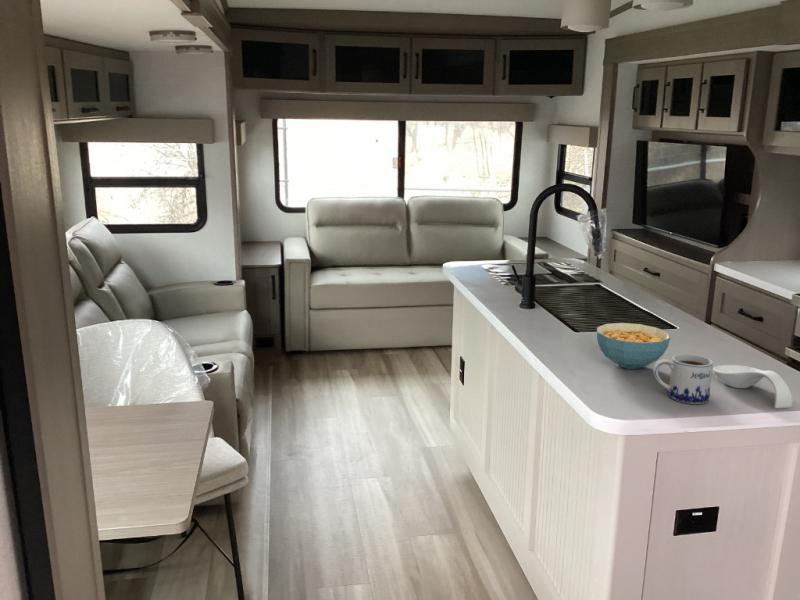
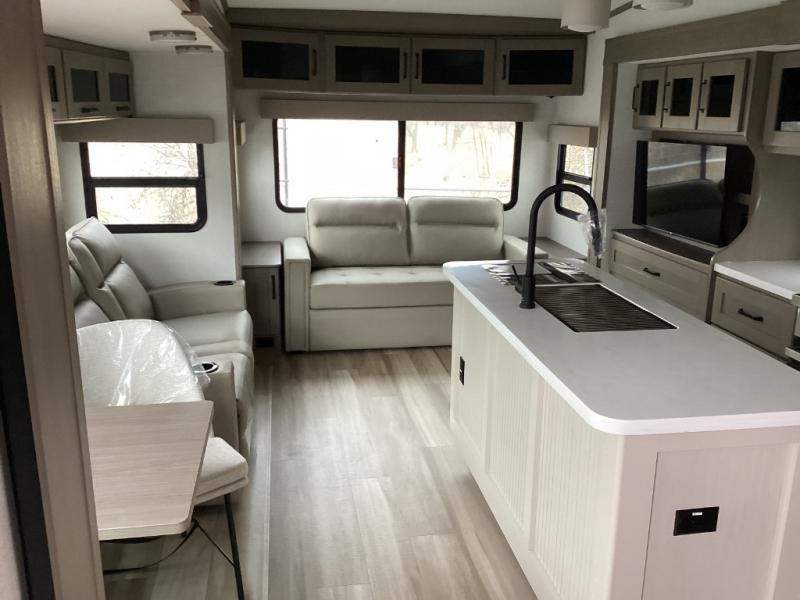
- cereal bowl [596,322,671,370]
- mug [652,353,714,405]
- spoon rest [712,364,794,409]
